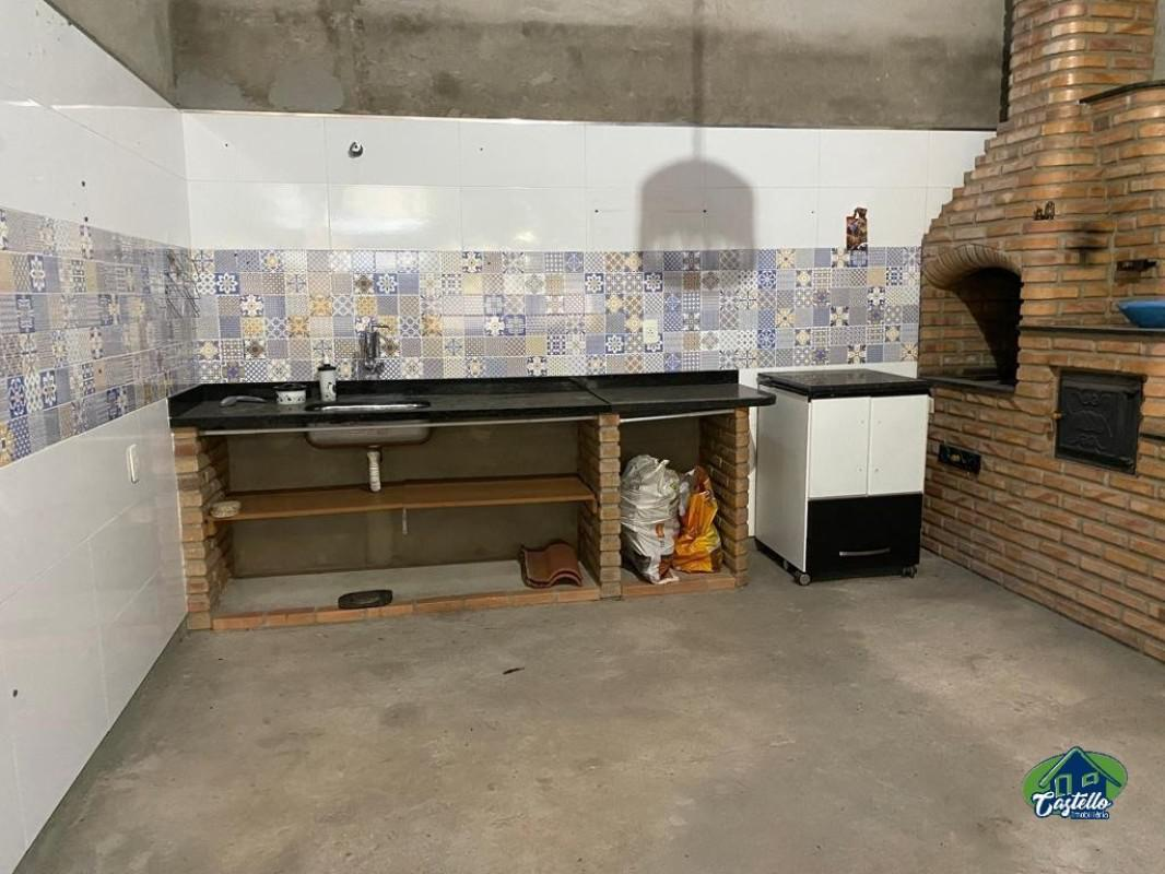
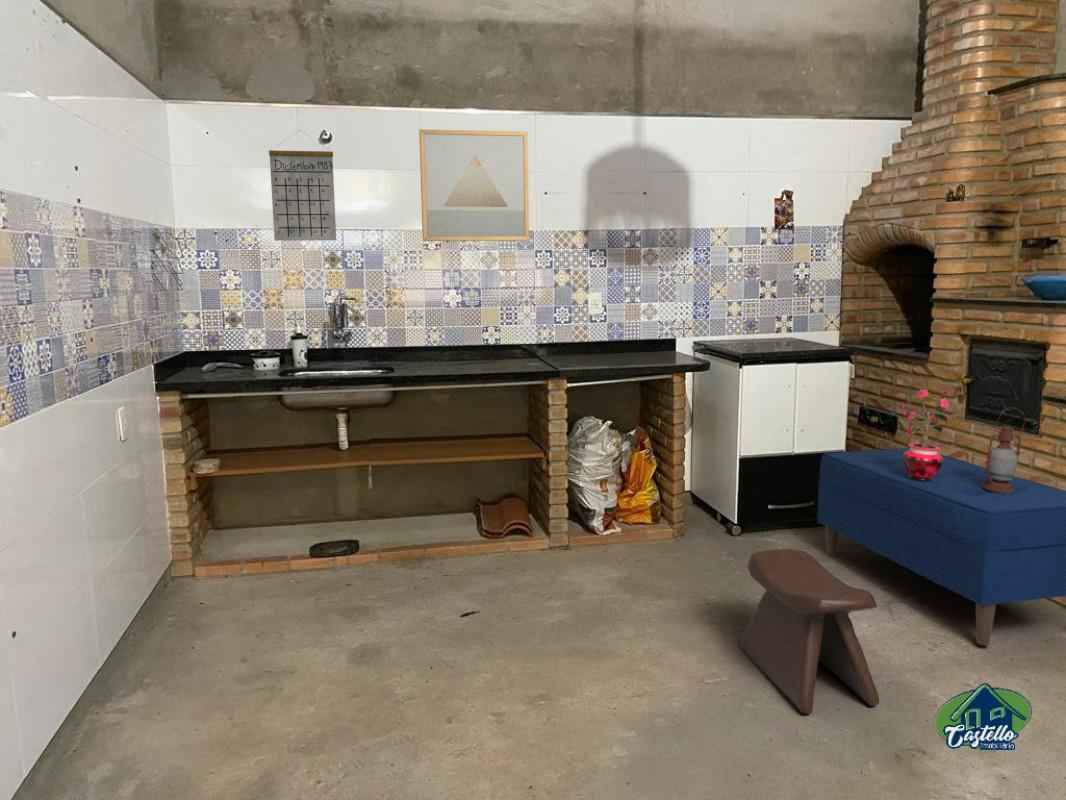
+ wall art [418,128,530,242]
+ bench [816,447,1066,647]
+ lantern [982,406,1027,493]
+ stool [739,548,880,715]
+ potted plant [897,387,951,481]
+ calendar [268,129,337,242]
